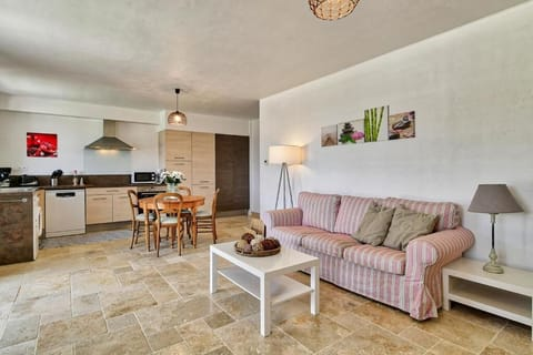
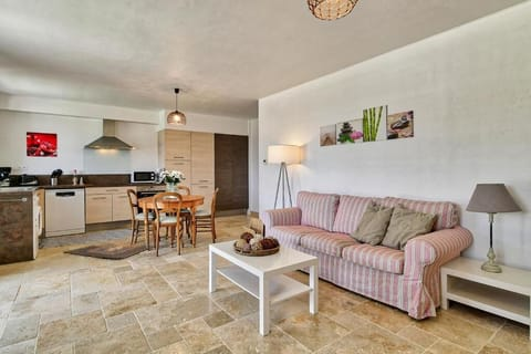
+ rug [62,240,157,260]
